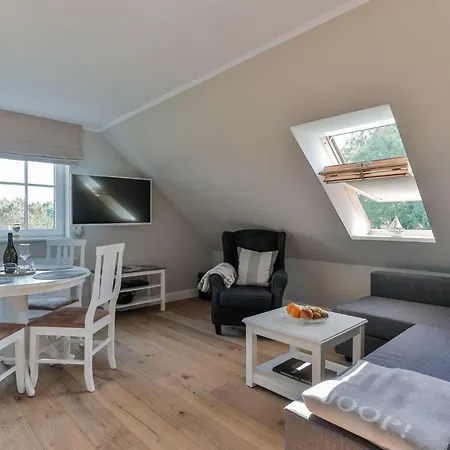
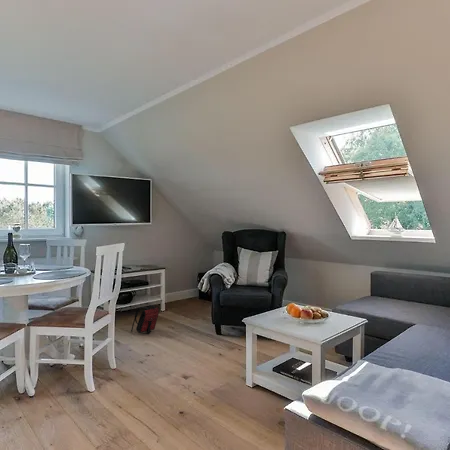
+ backpack [130,304,160,335]
